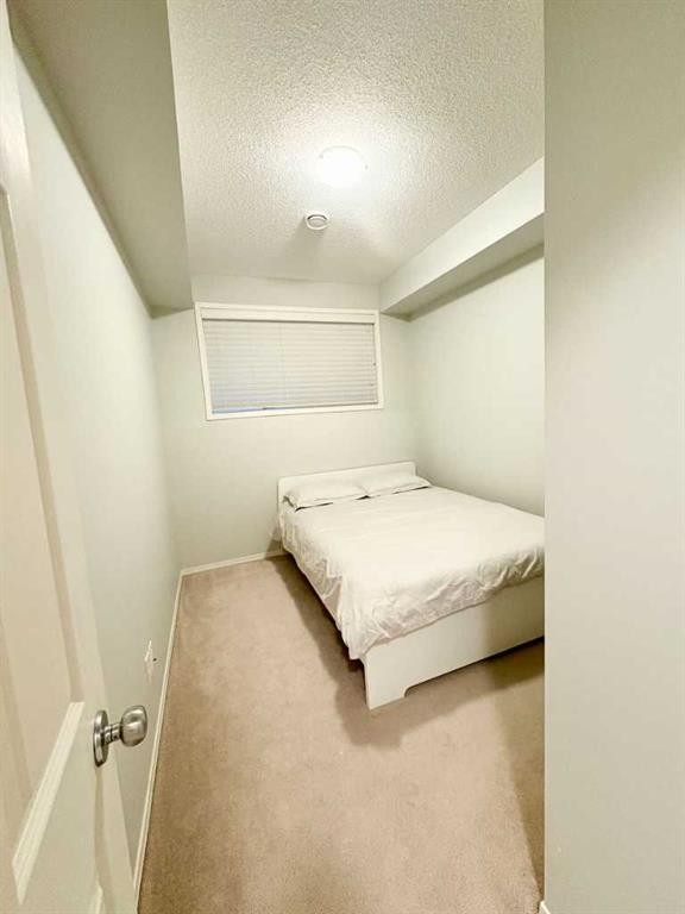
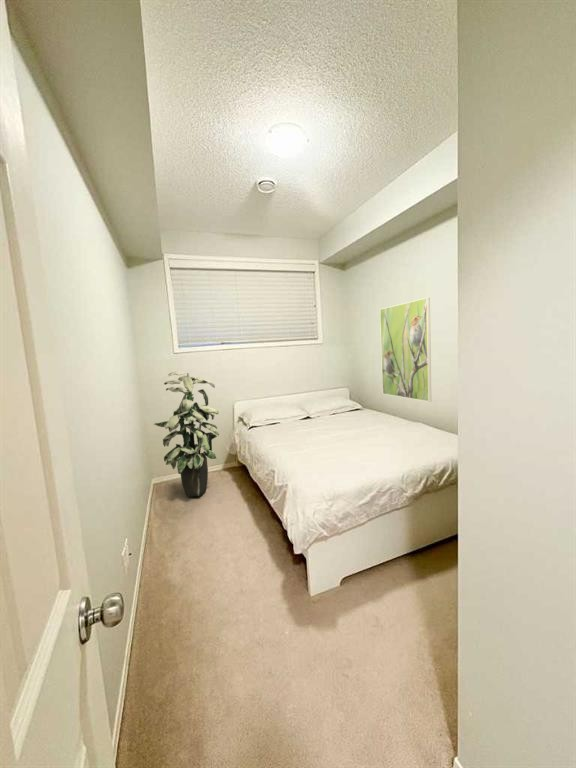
+ indoor plant [153,370,220,497]
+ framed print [379,297,432,403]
